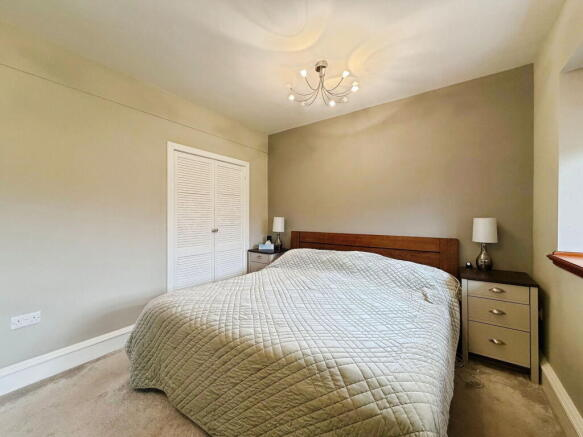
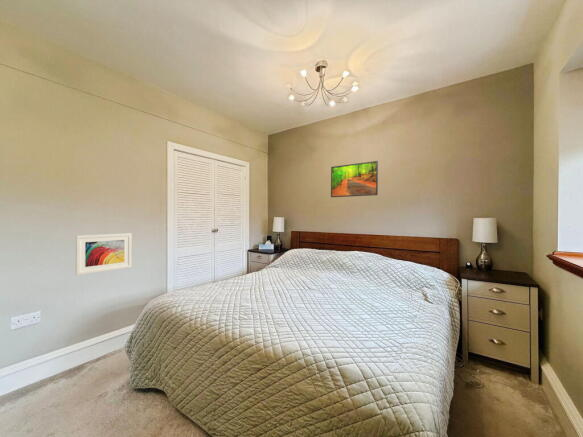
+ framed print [75,232,133,276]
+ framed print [330,160,379,198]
